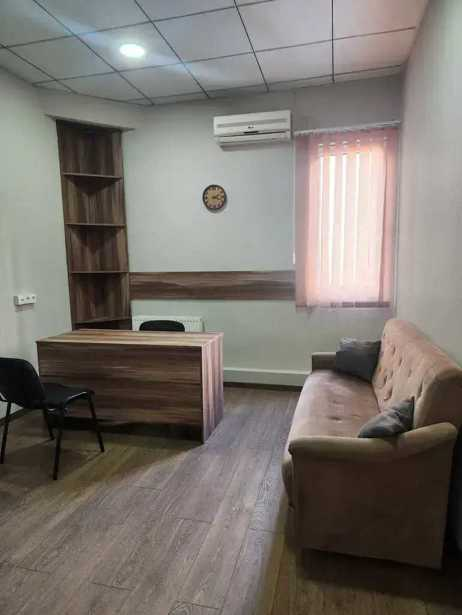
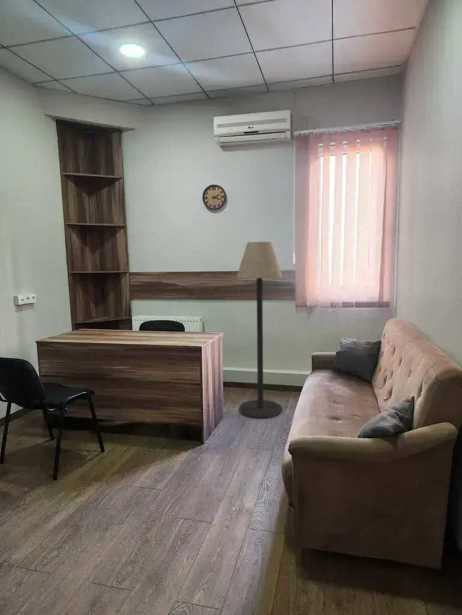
+ floor lamp [236,241,284,420]
